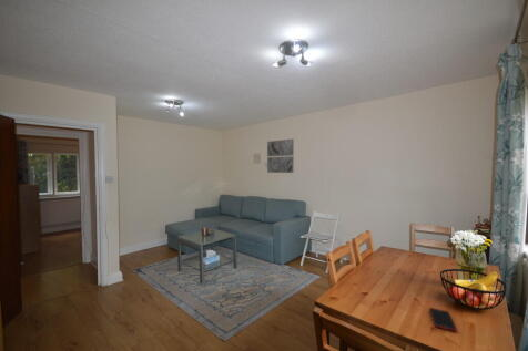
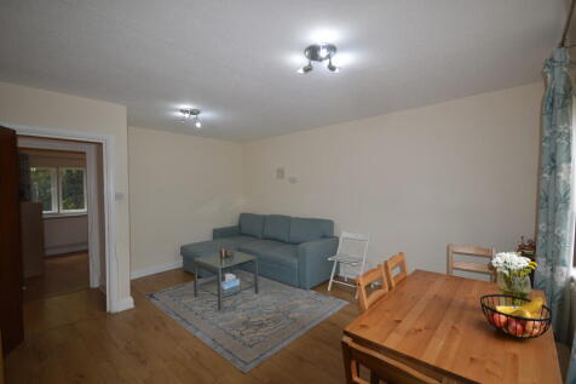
- cell phone [428,307,458,333]
- wall art [266,138,295,174]
